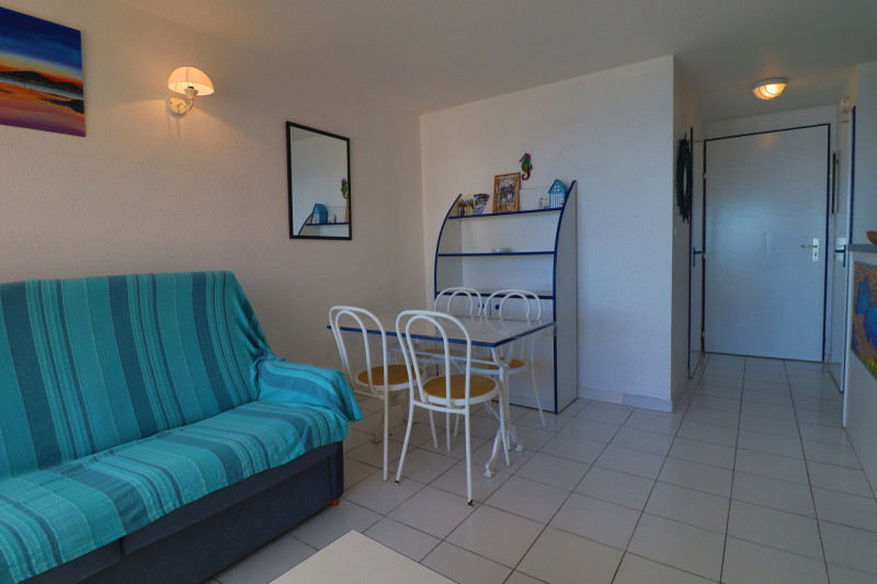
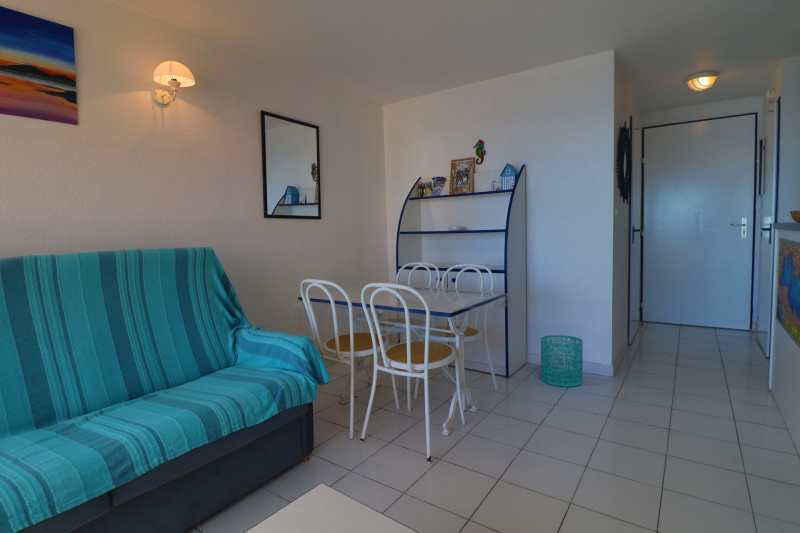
+ wastebasket [540,334,584,388]
